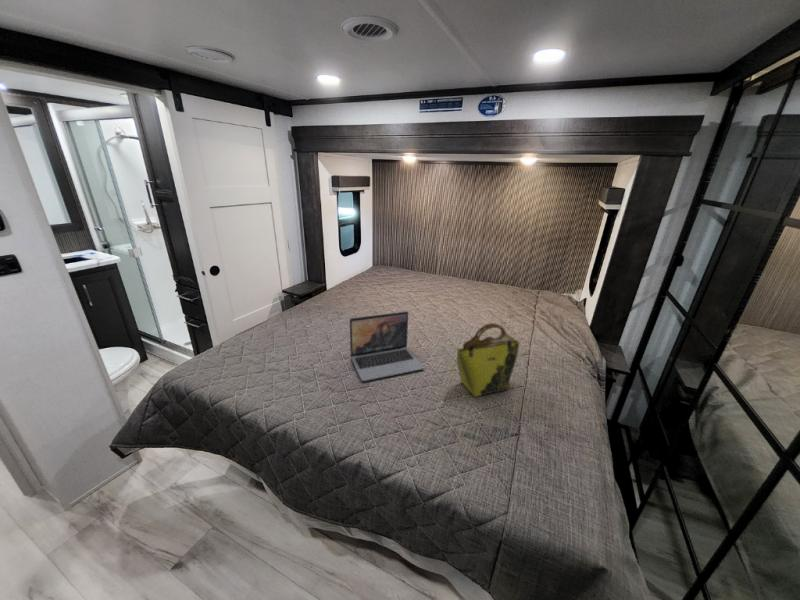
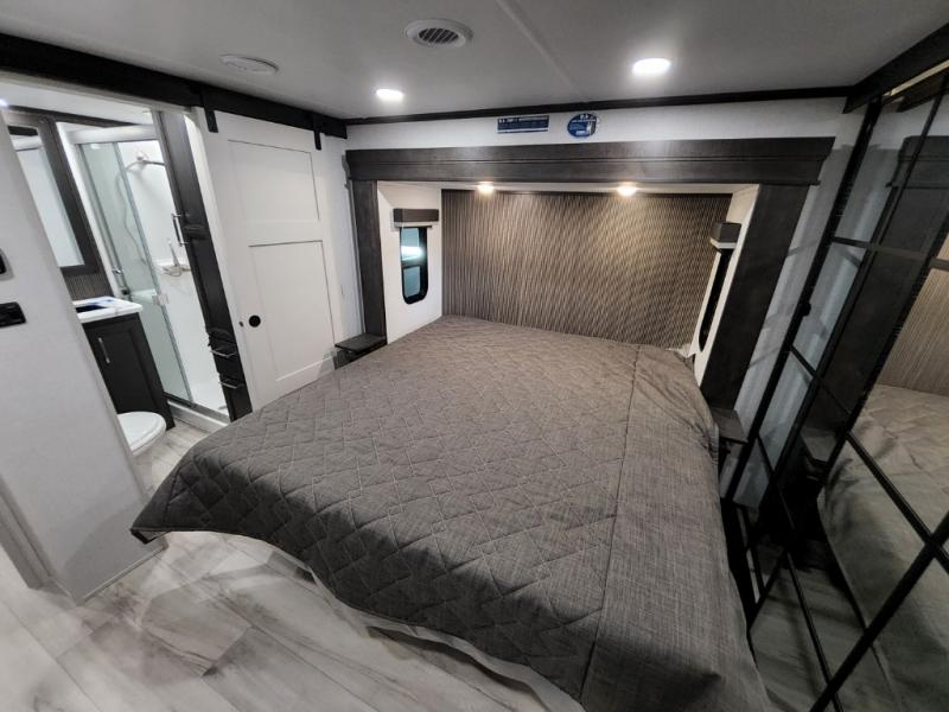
- laptop [349,310,425,382]
- tote bag [456,322,520,398]
